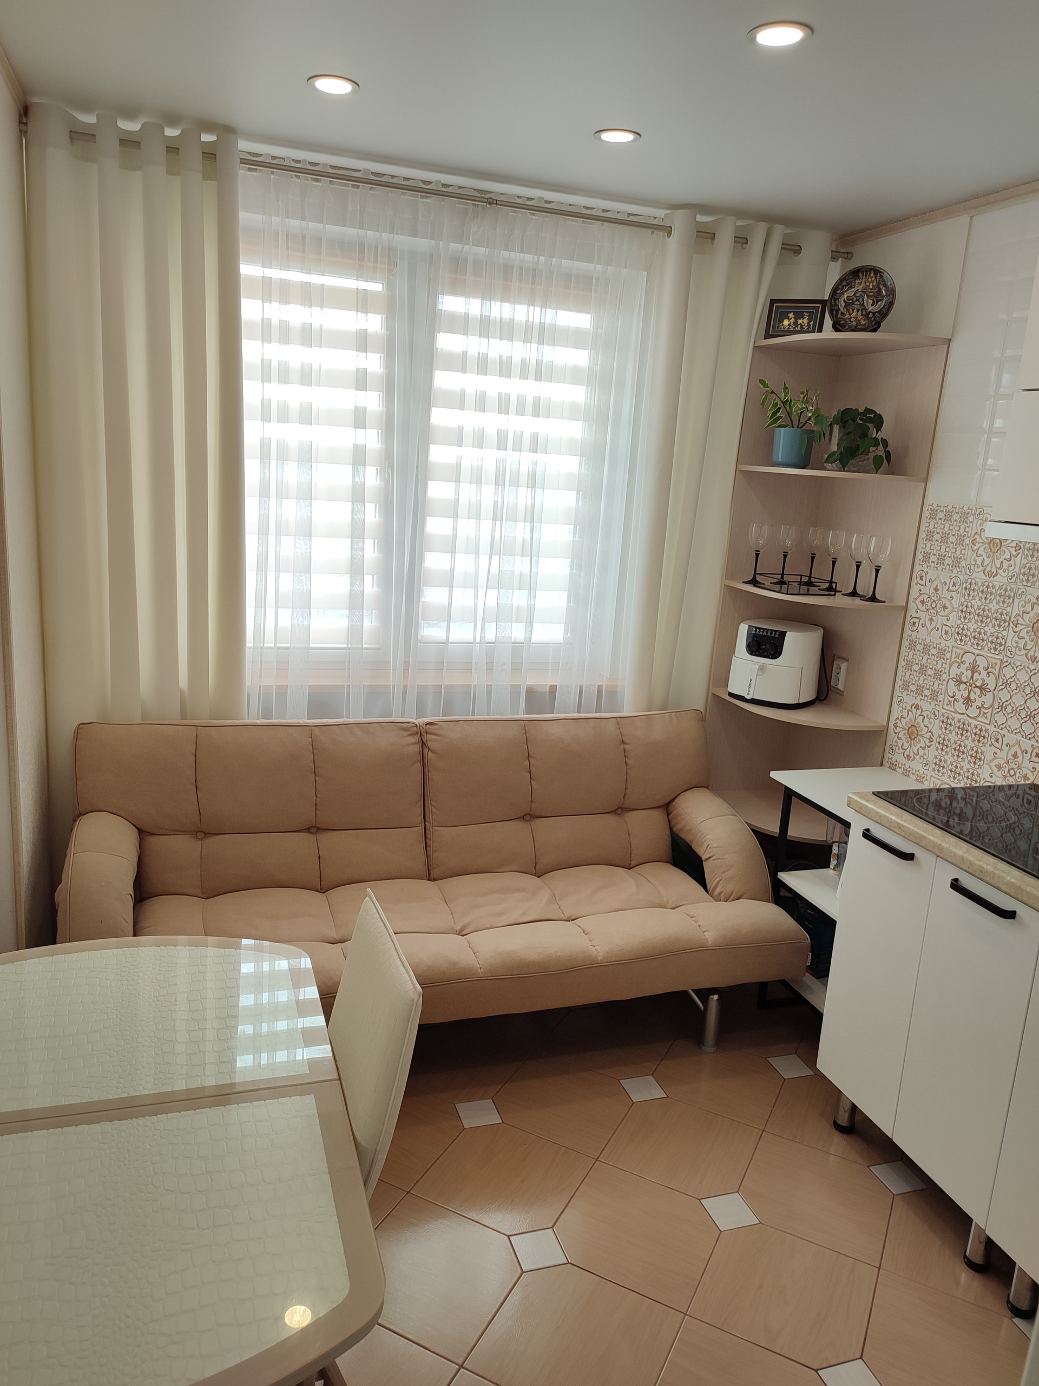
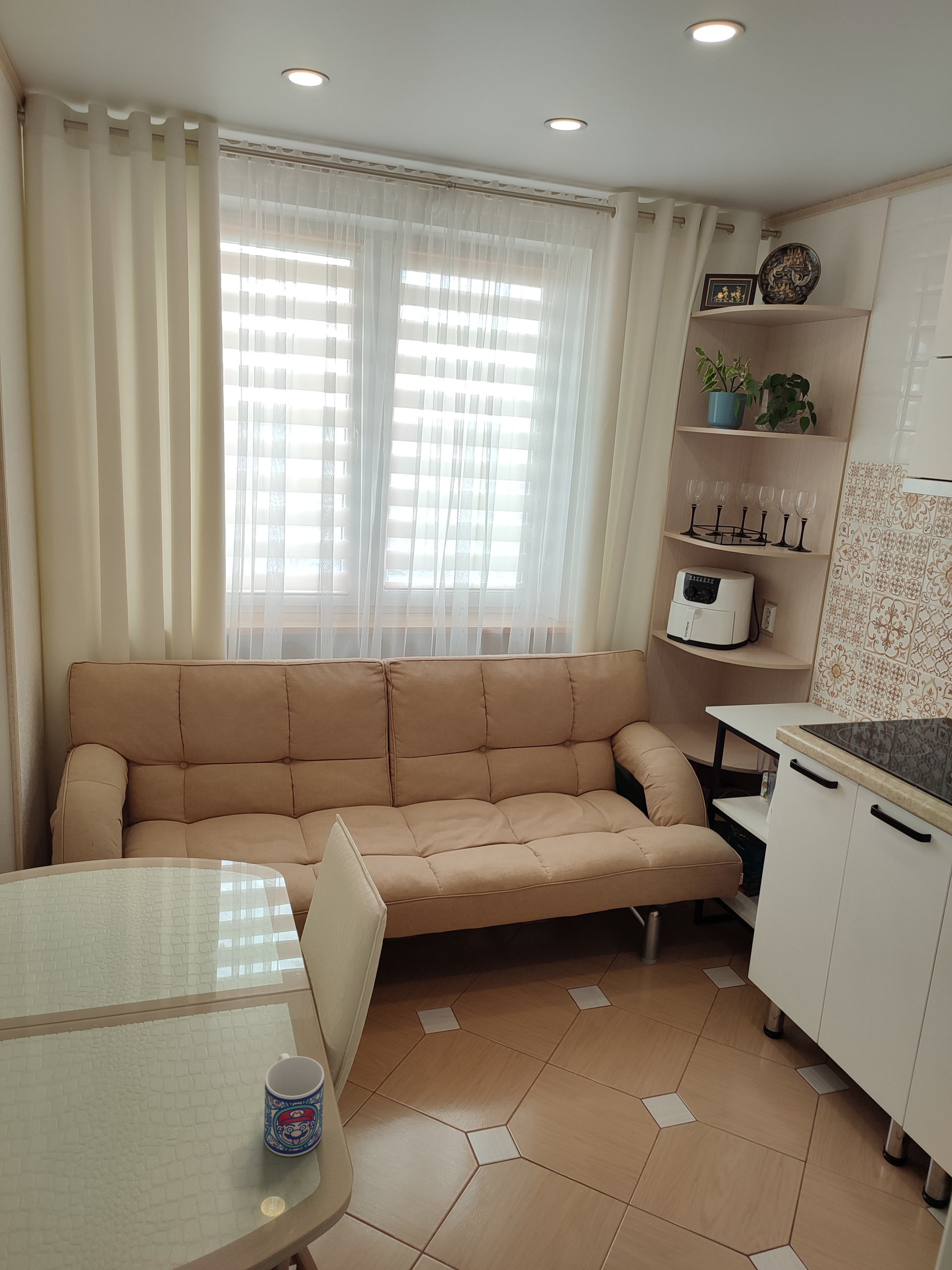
+ mug [263,1053,325,1157]
